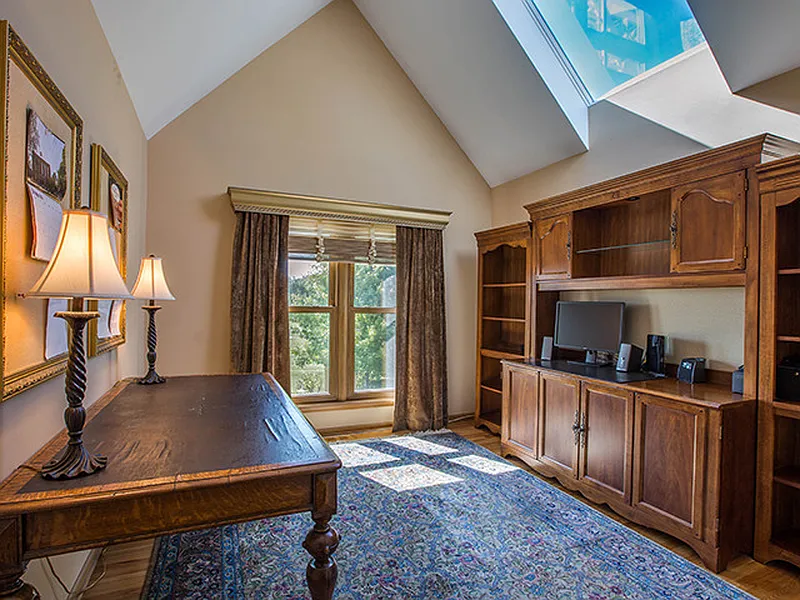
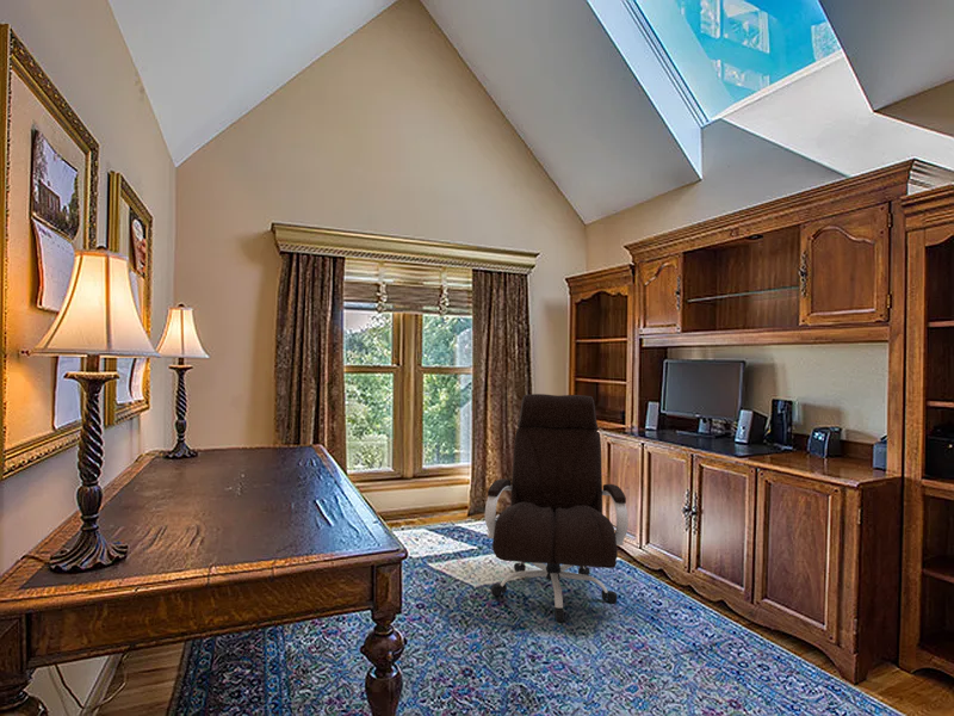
+ office chair [484,393,630,623]
